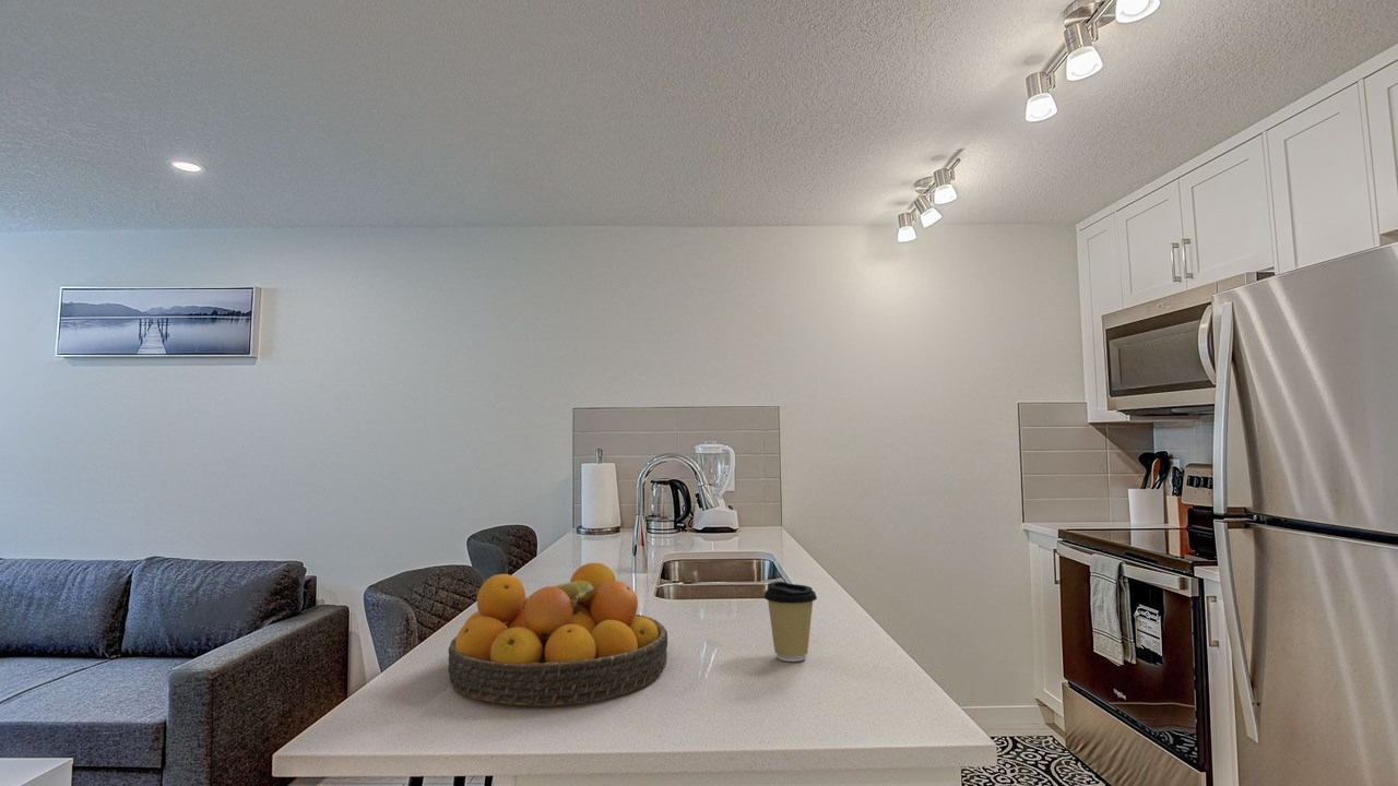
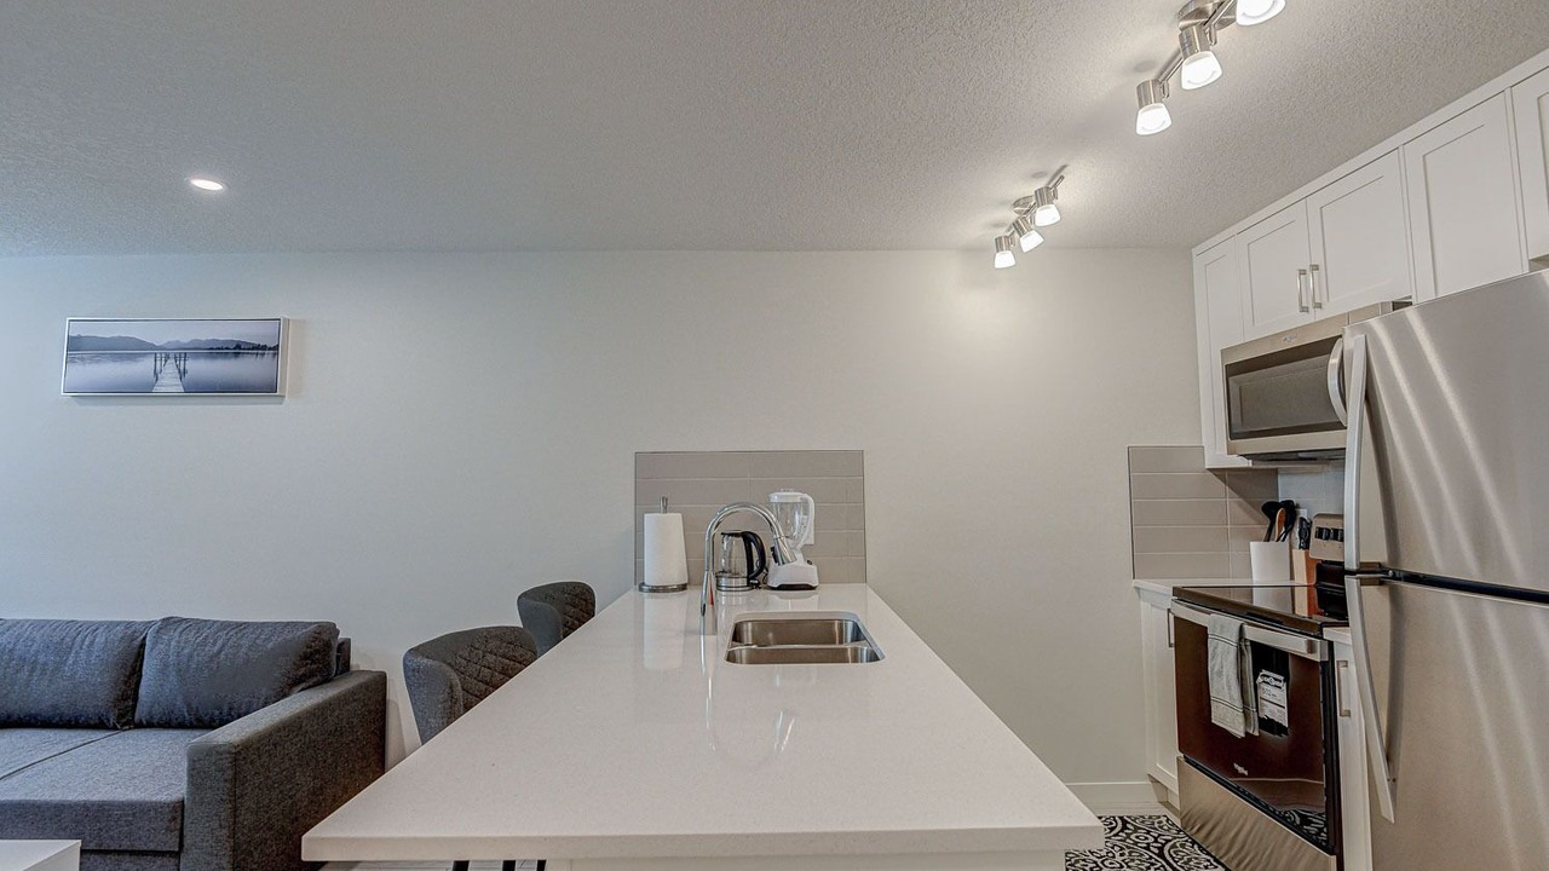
- coffee cup [763,581,818,663]
- fruit bowl [447,562,668,707]
